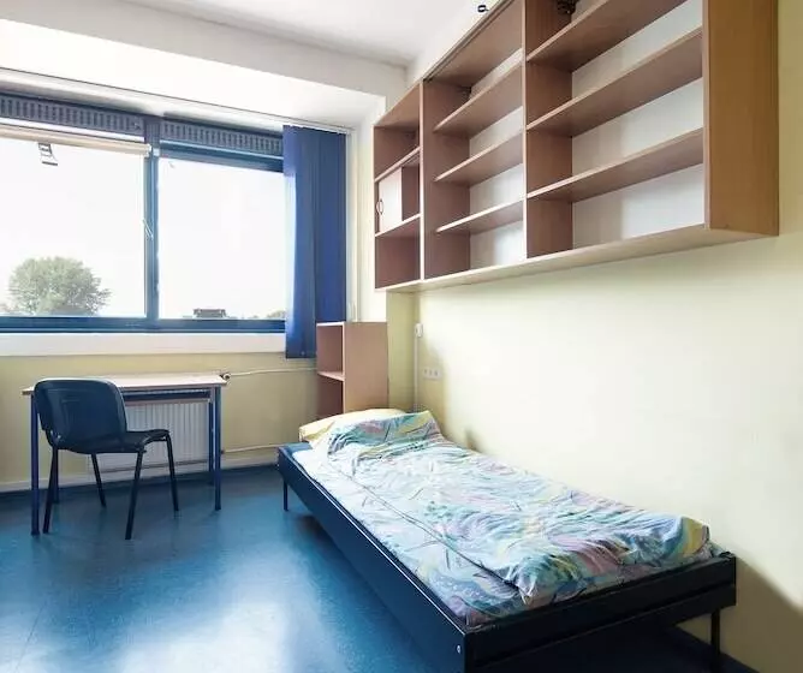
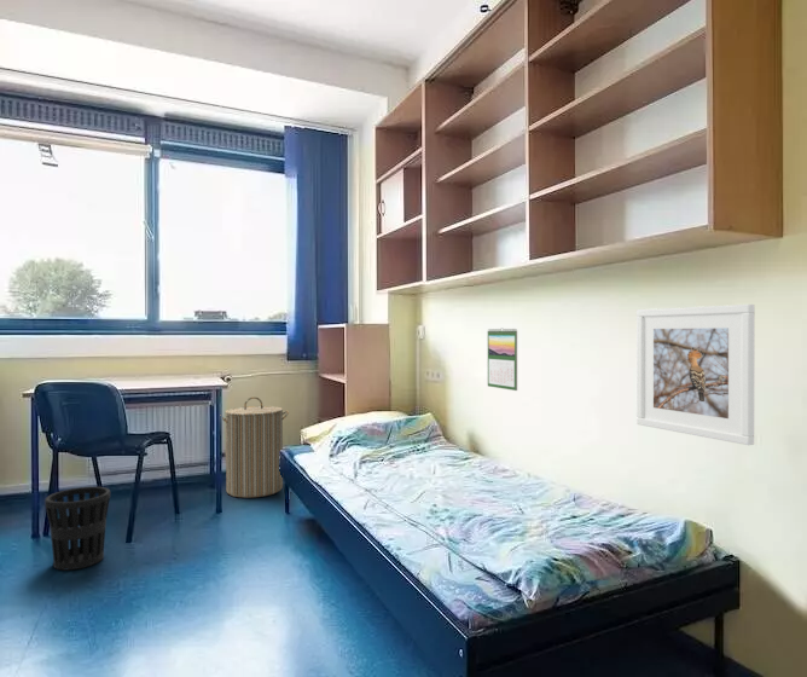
+ wastebasket [43,486,111,571]
+ calendar [487,326,518,392]
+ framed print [635,303,756,446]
+ laundry hamper [221,395,290,499]
